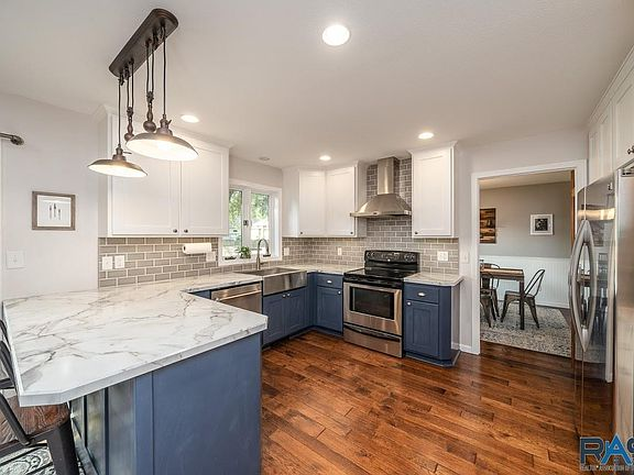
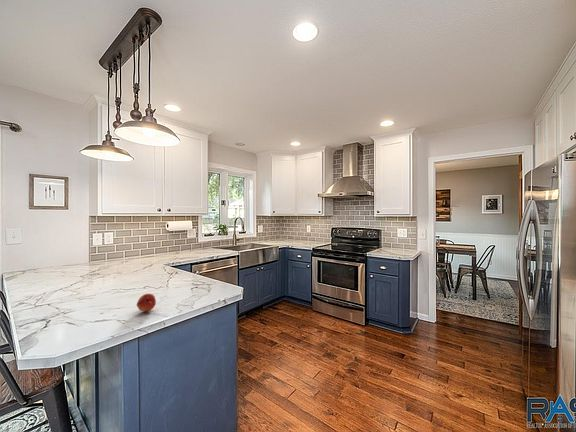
+ fruit [136,293,157,312]
